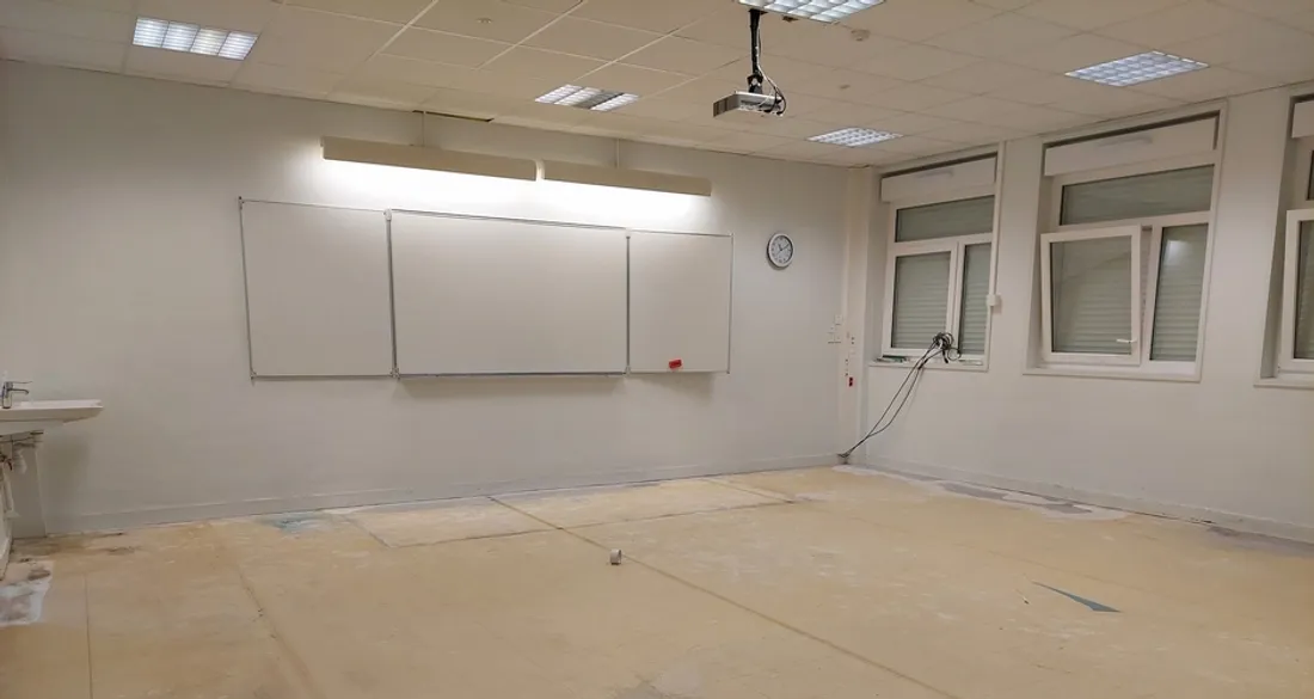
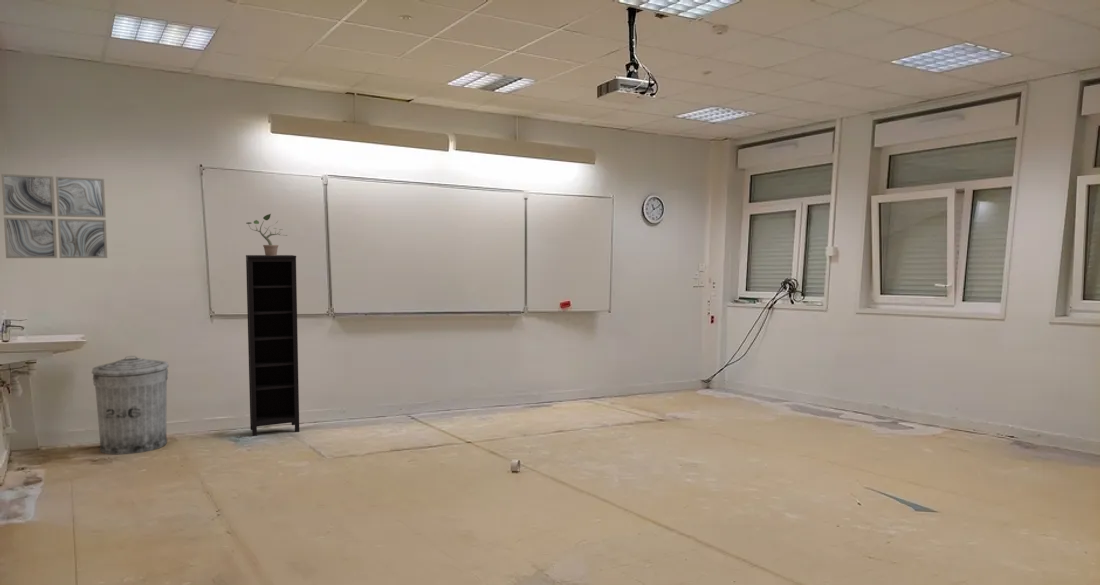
+ wall art [1,173,109,259]
+ trash can [91,355,170,455]
+ potted plant [245,213,288,256]
+ bookcase [245,254,300,437]
